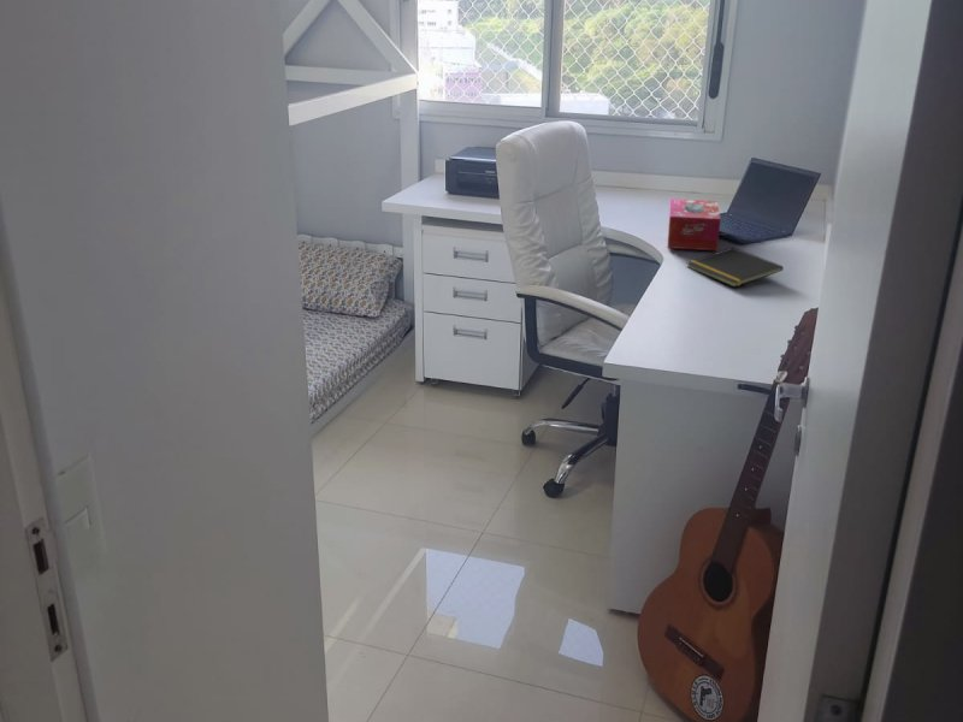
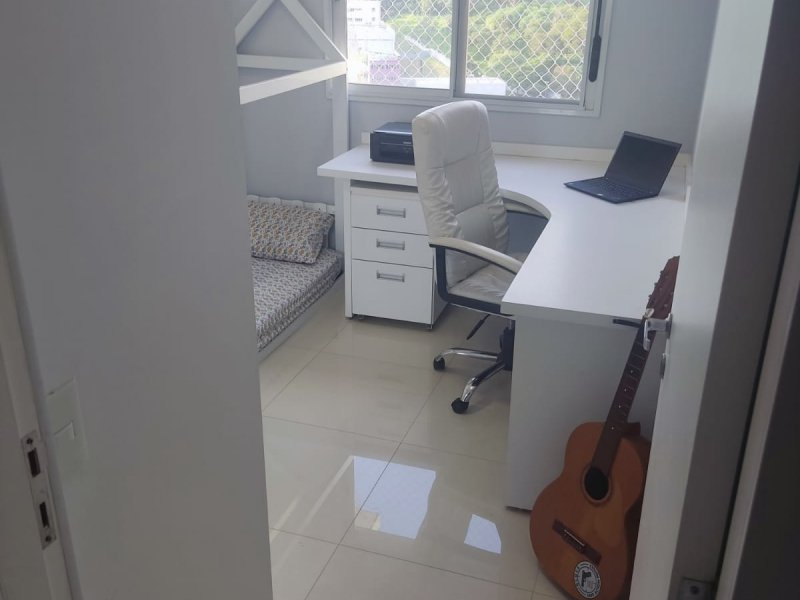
- notepad [685,247,784,288]
- tissue box [667,197,722,251]
